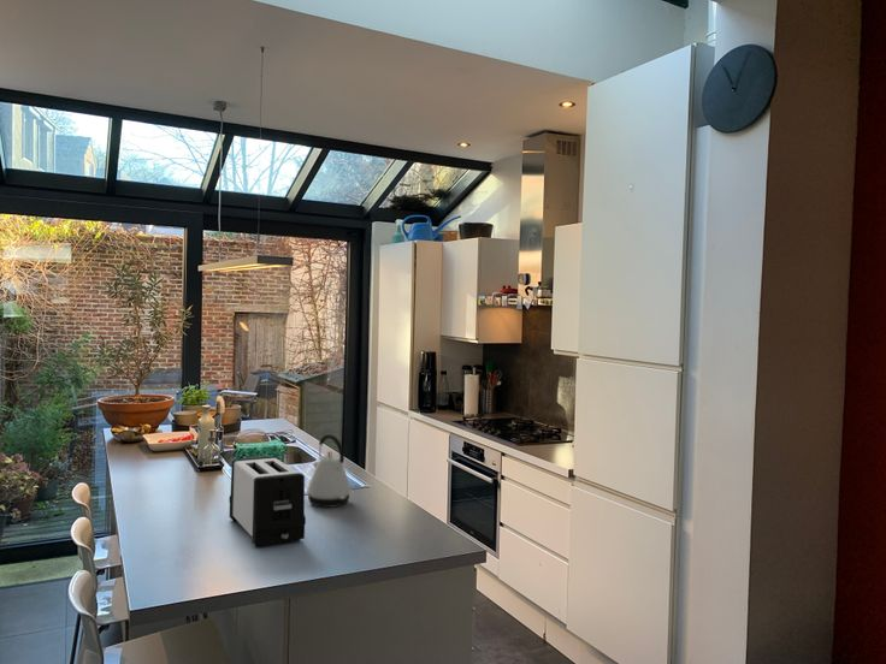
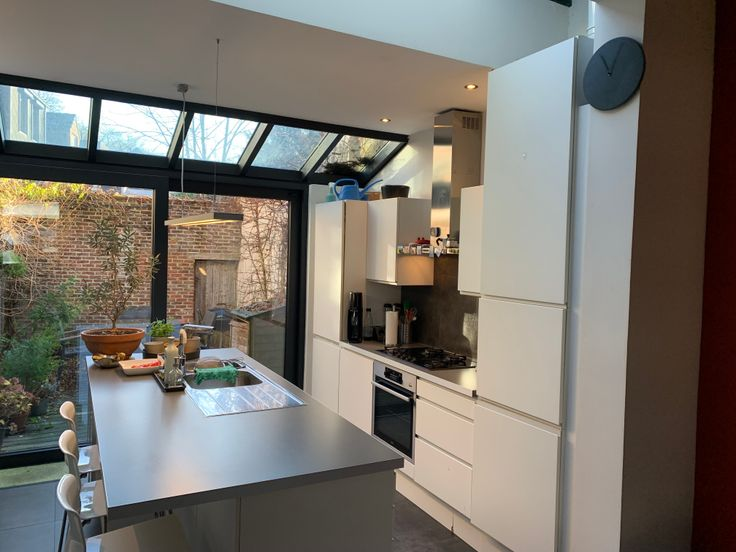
- kettle [306,433,353,509]
- toaster [228,455,307,549]
